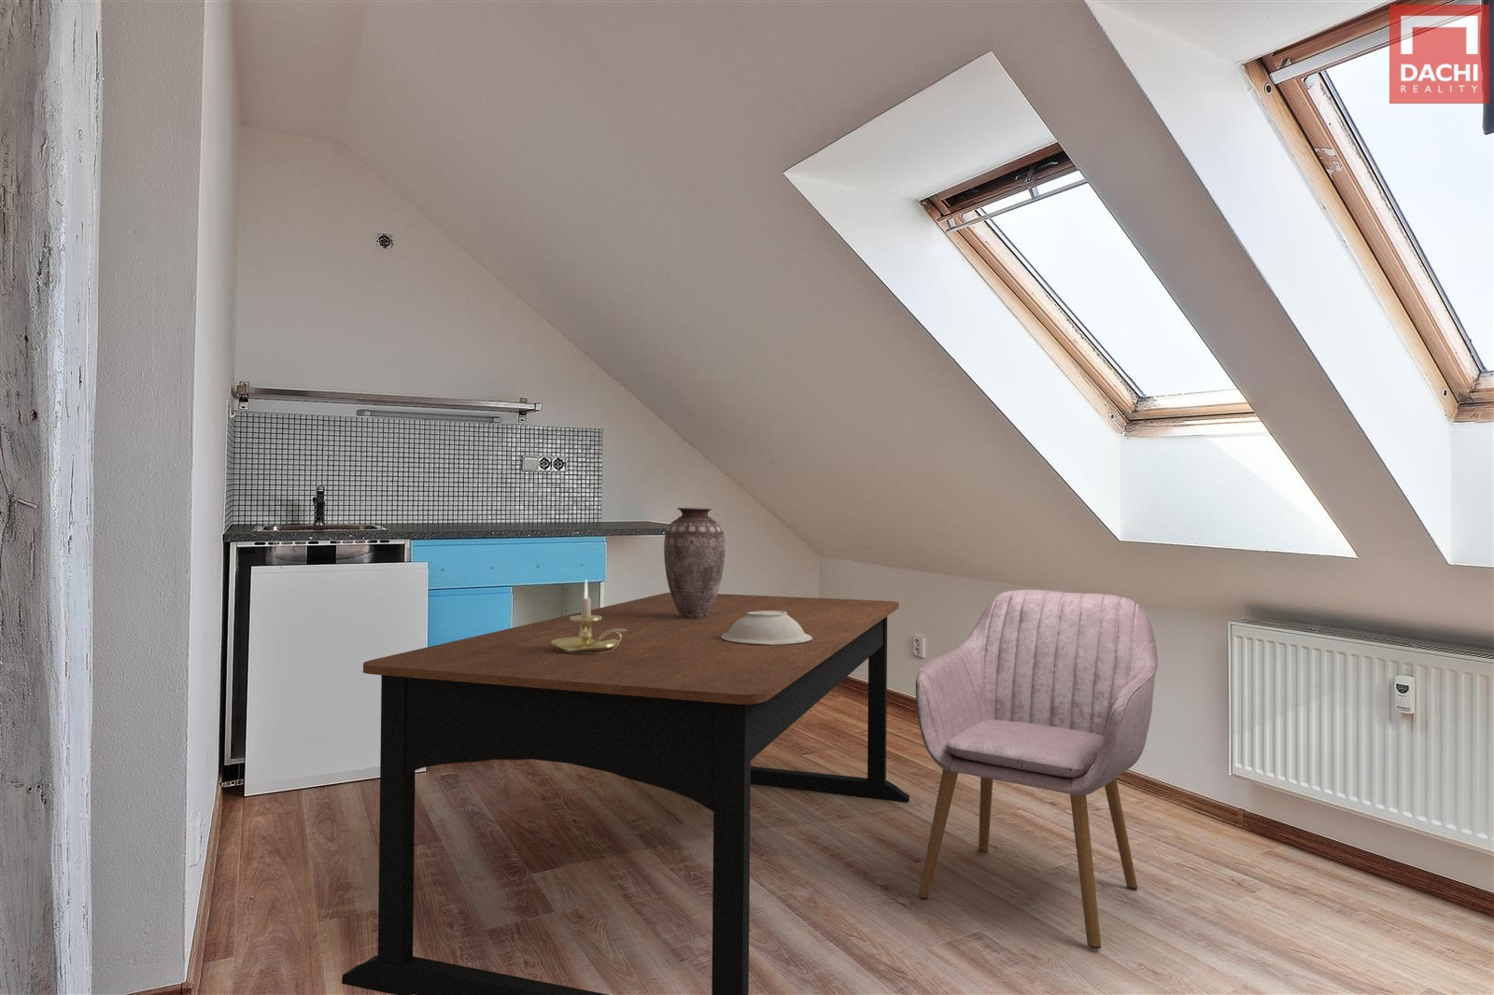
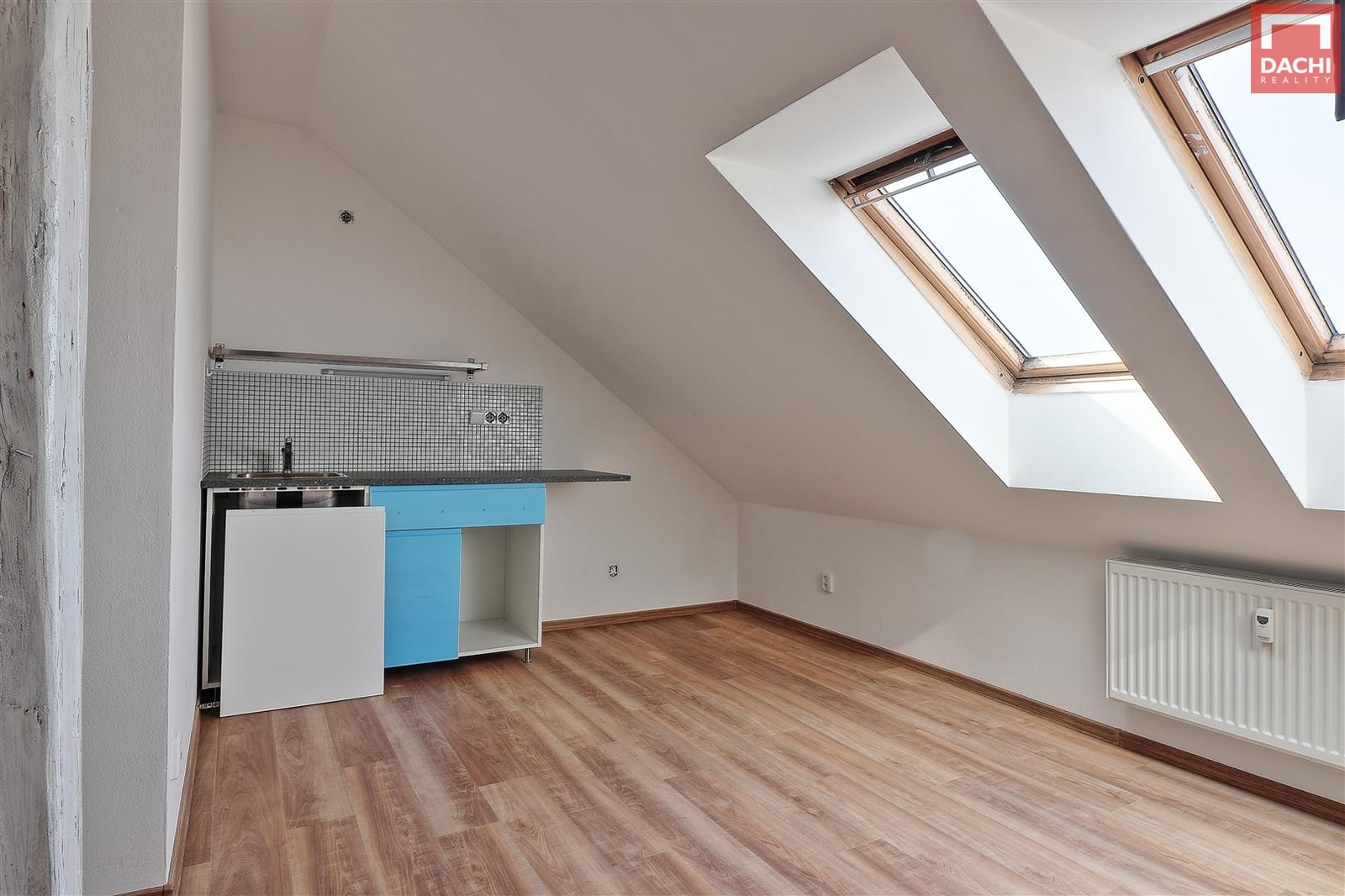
- vase [663,506,725,619]
- chair [915,589,1159,951]
- dining table [341,592,911,995]
- candle holder [552,579,626,653]
- bowl [721,611,812,645]
